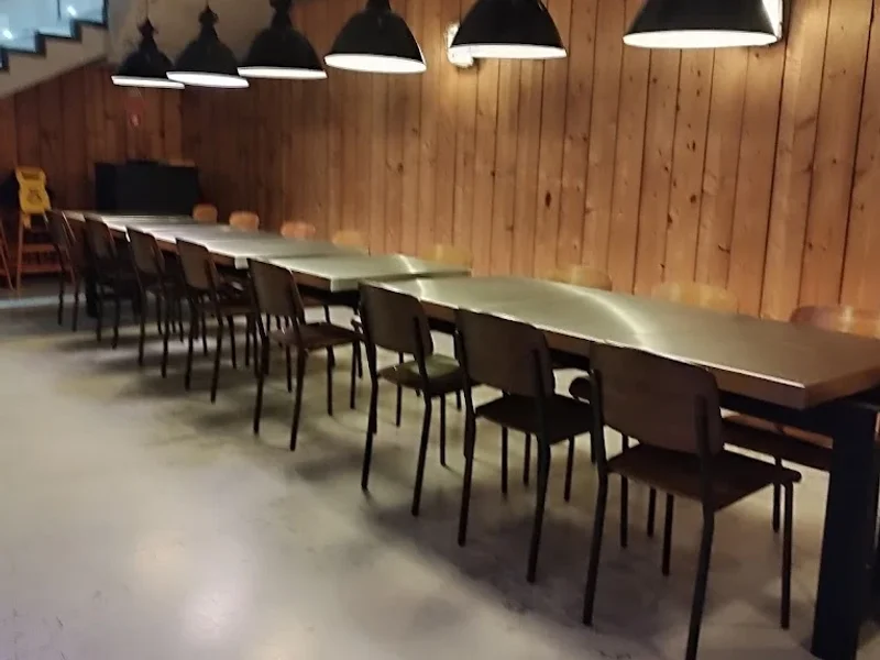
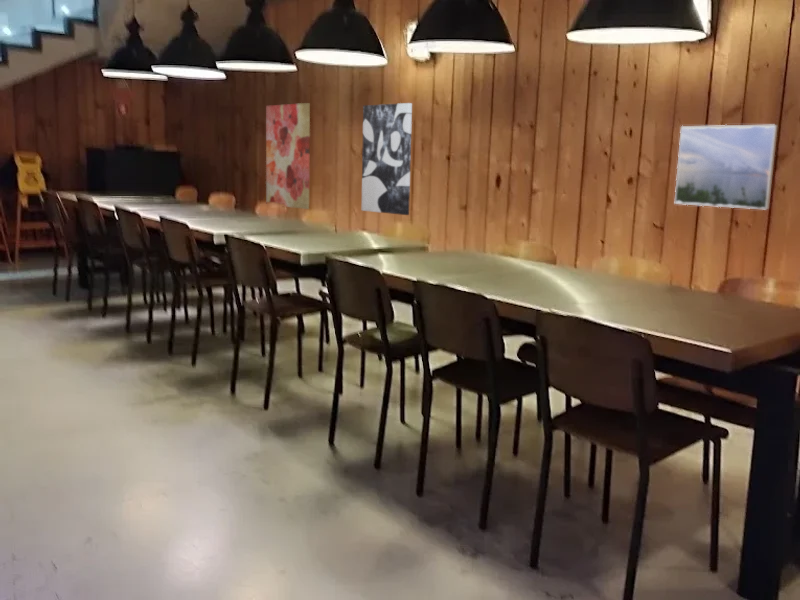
+ wall art [361,102,413,216]
+ wall art [265,102,311,210]
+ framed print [674,124,779,211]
